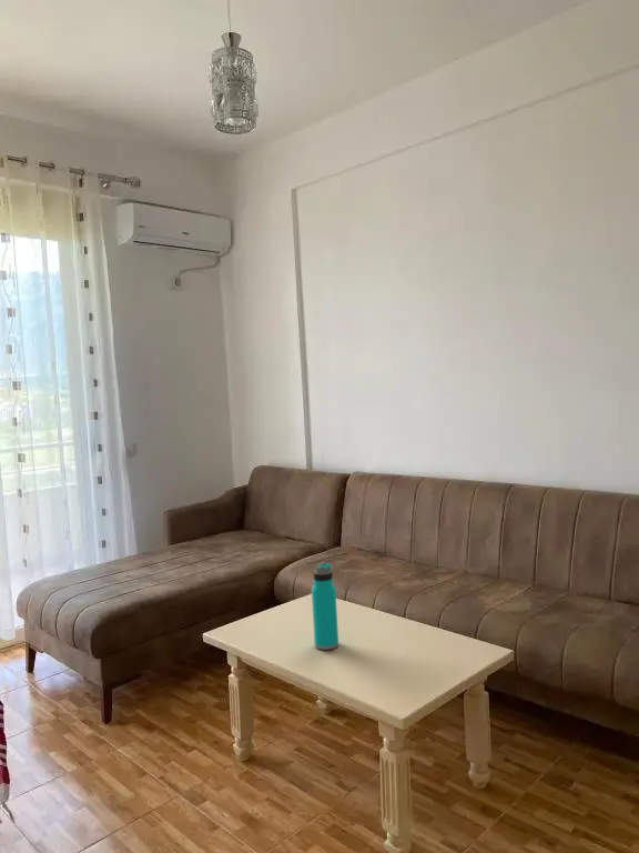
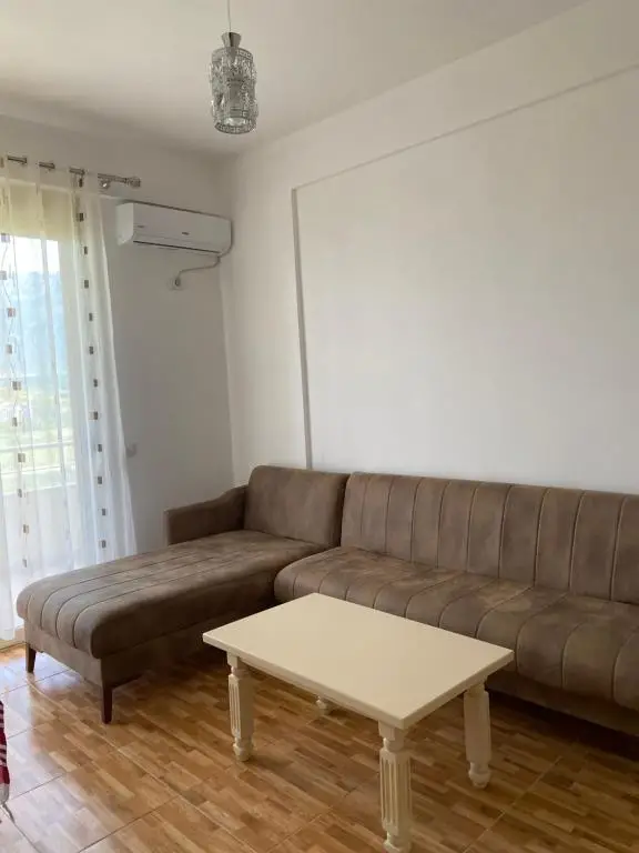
- water bottle [311,562,339,651]
